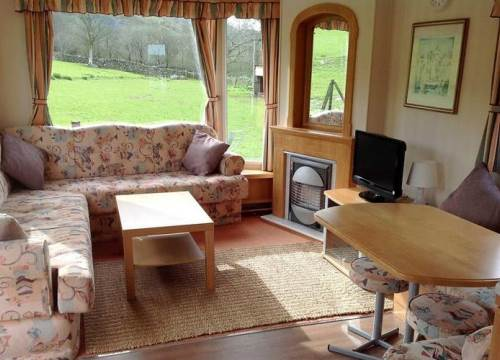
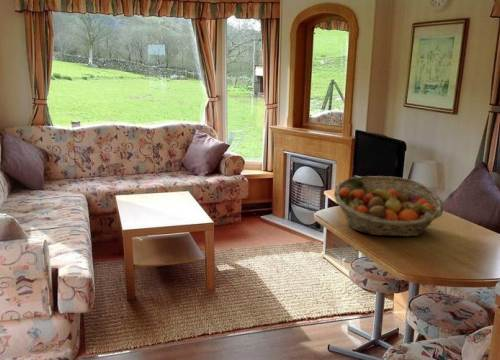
+ fruit basket [333,175,445,238]
